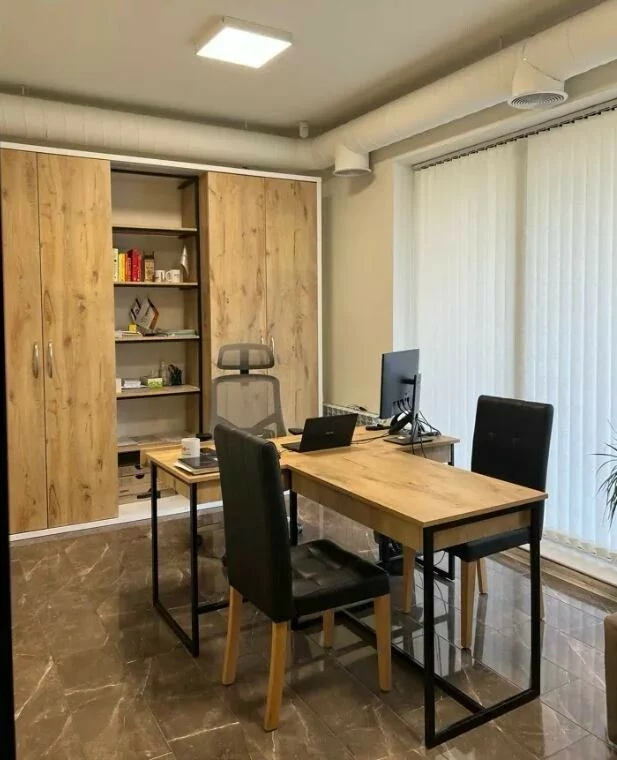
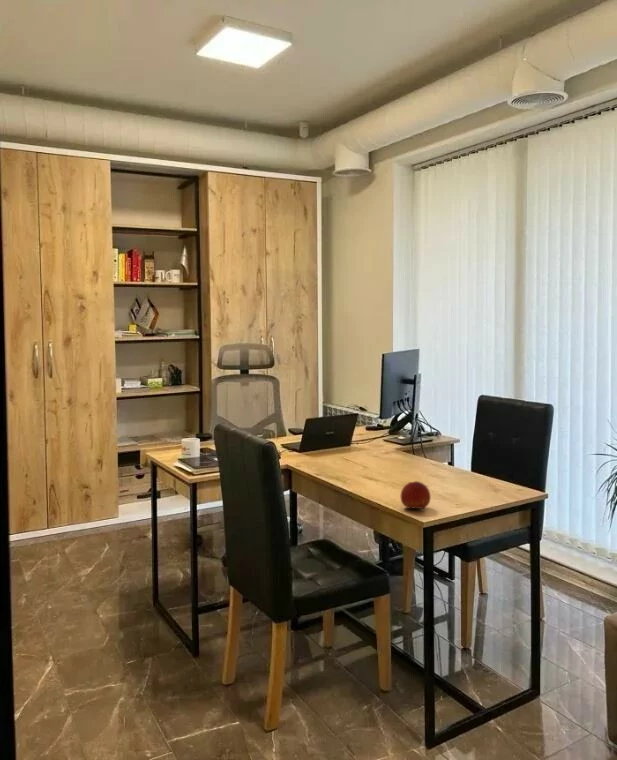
+ fruit [400,480,432,510]
